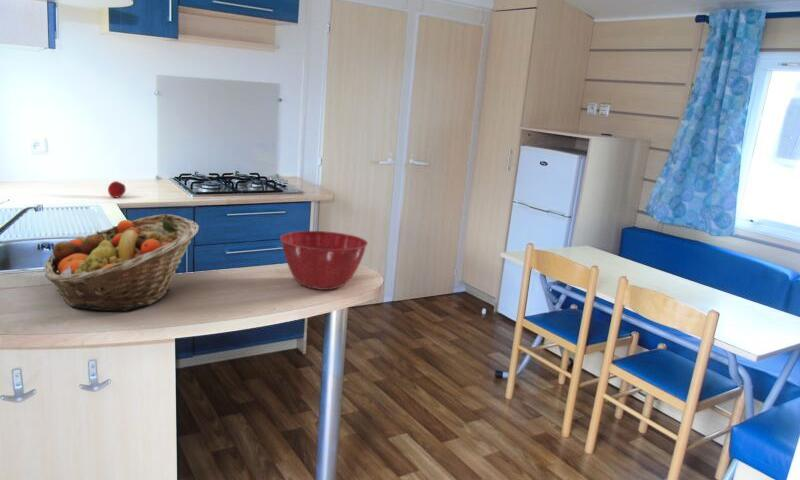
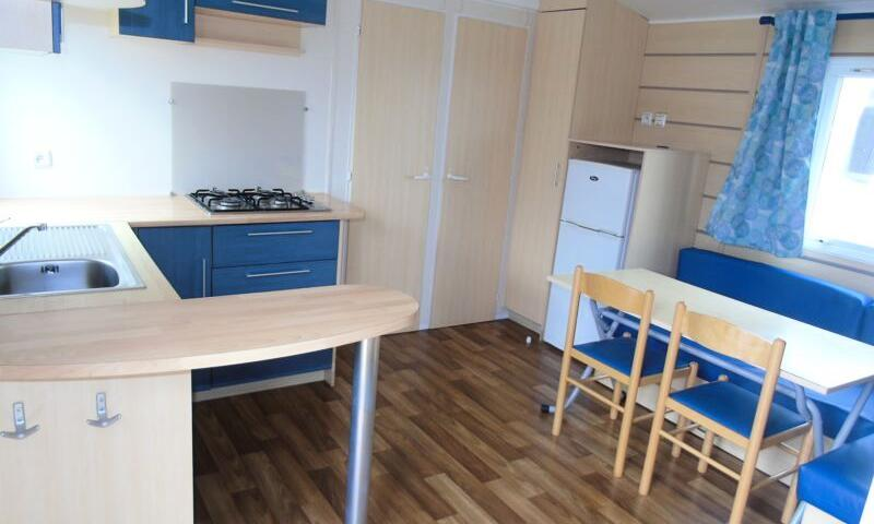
- peach [107,180,127,198]
- mixing bowl [279,230,369,291]
- fruit basket [43,213,200,312]
